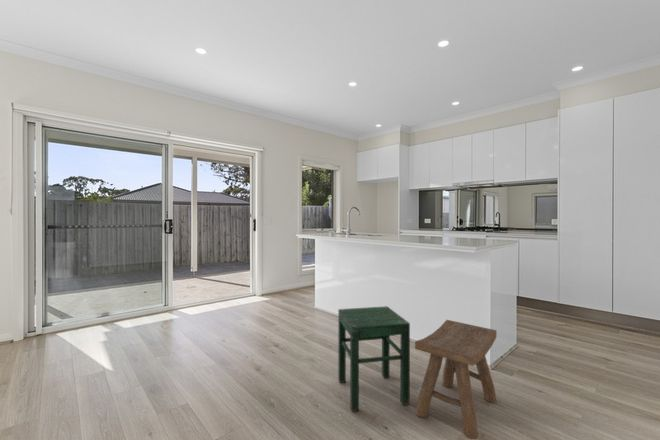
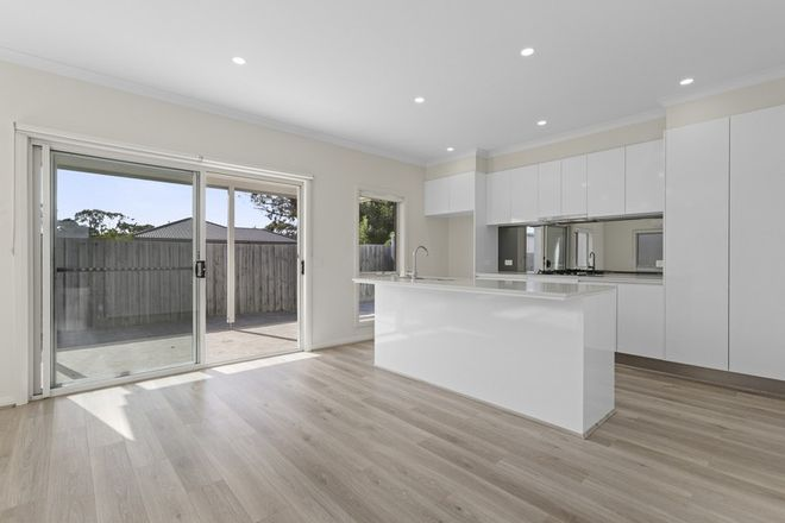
- stool [414,319,498,440]
- stool [337,305,411,413]
